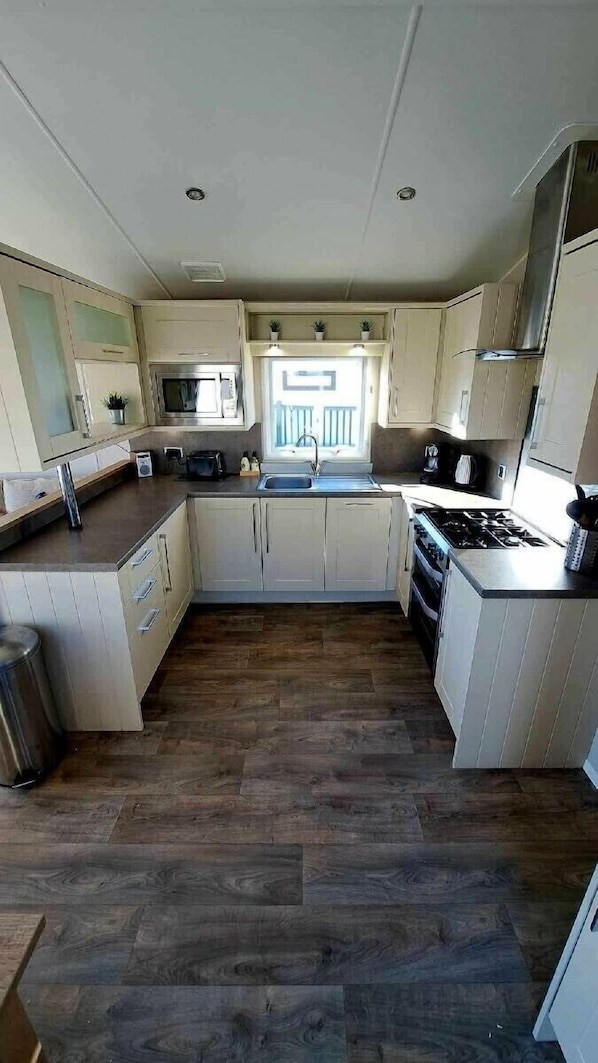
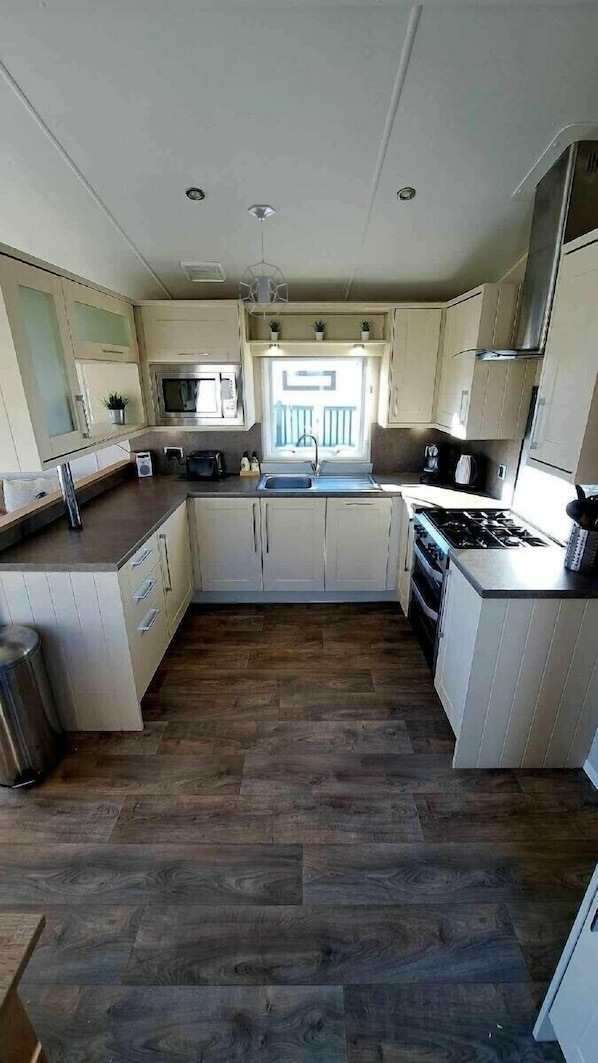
+ pendant light [238,203,289,321]
